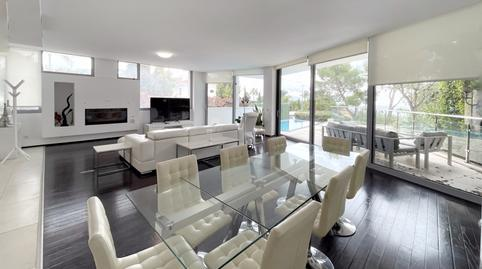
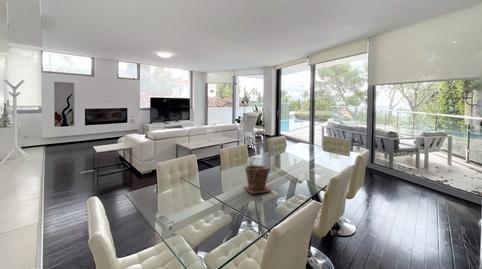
+ plant pot [243,164,273,194]
